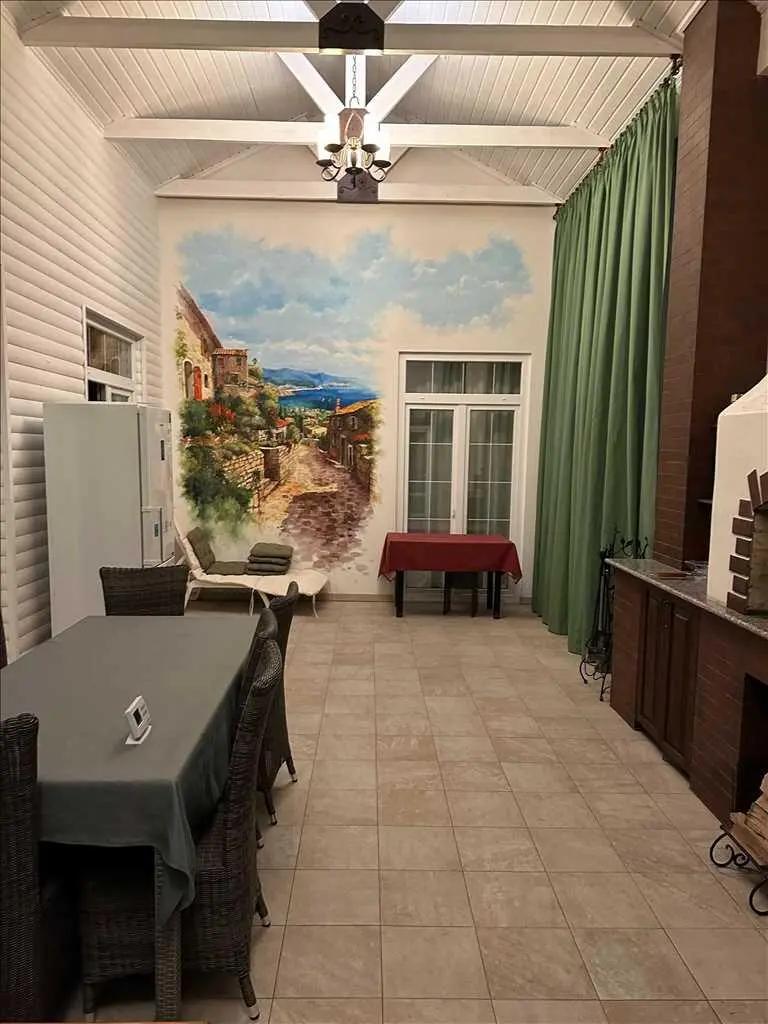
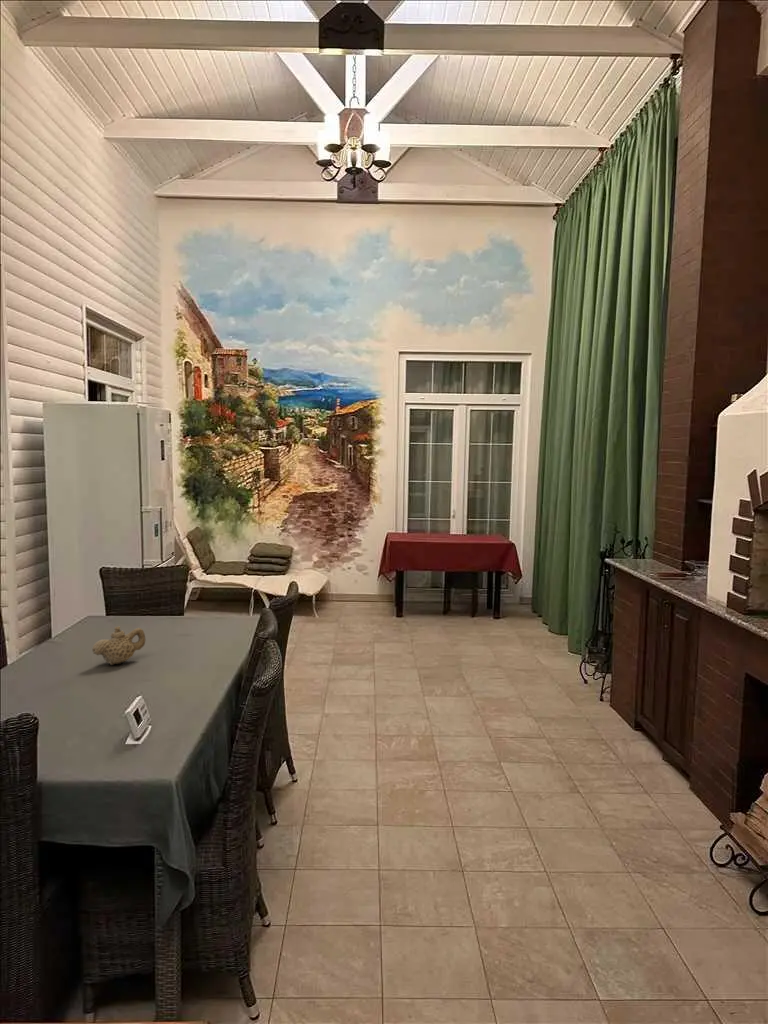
+ teapot [91,625,146,666]
